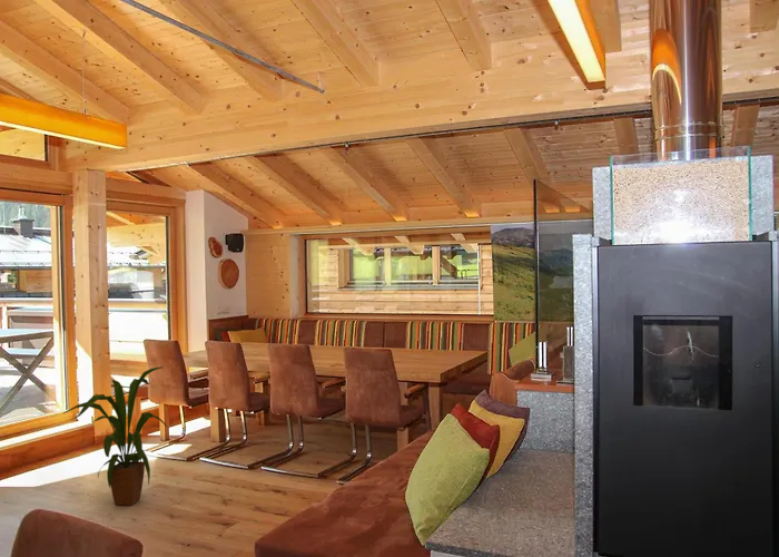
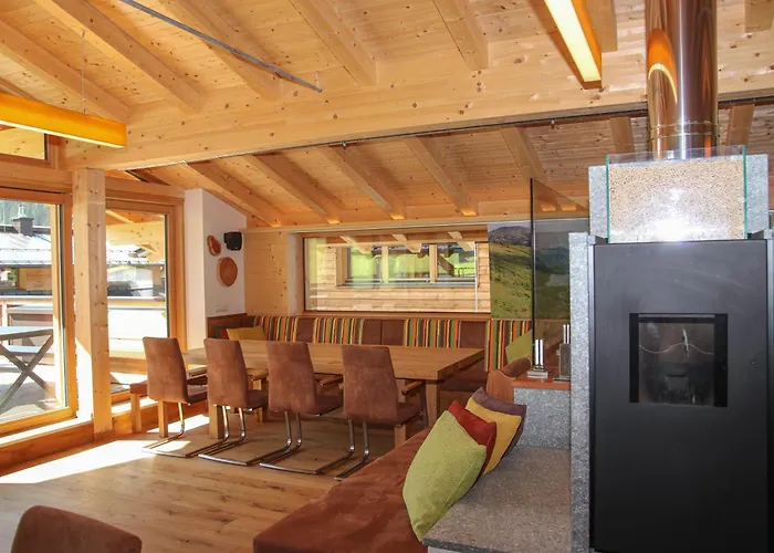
- house plant [62,365,168,507]
